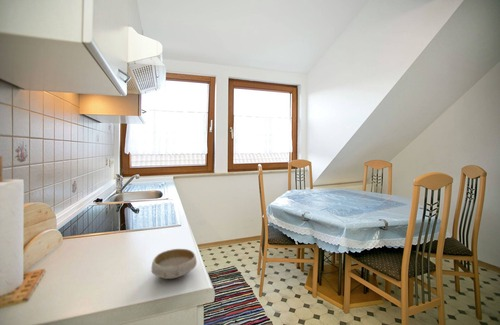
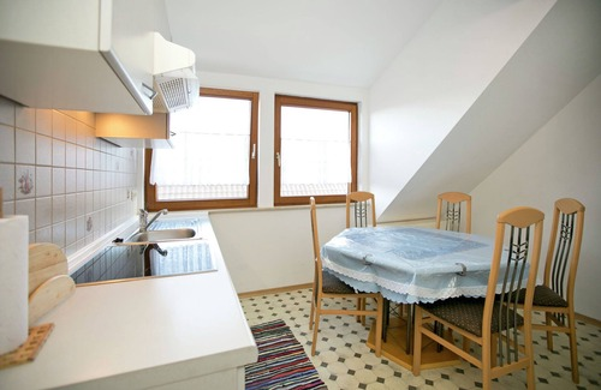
- bowl [151,248,198,280]
